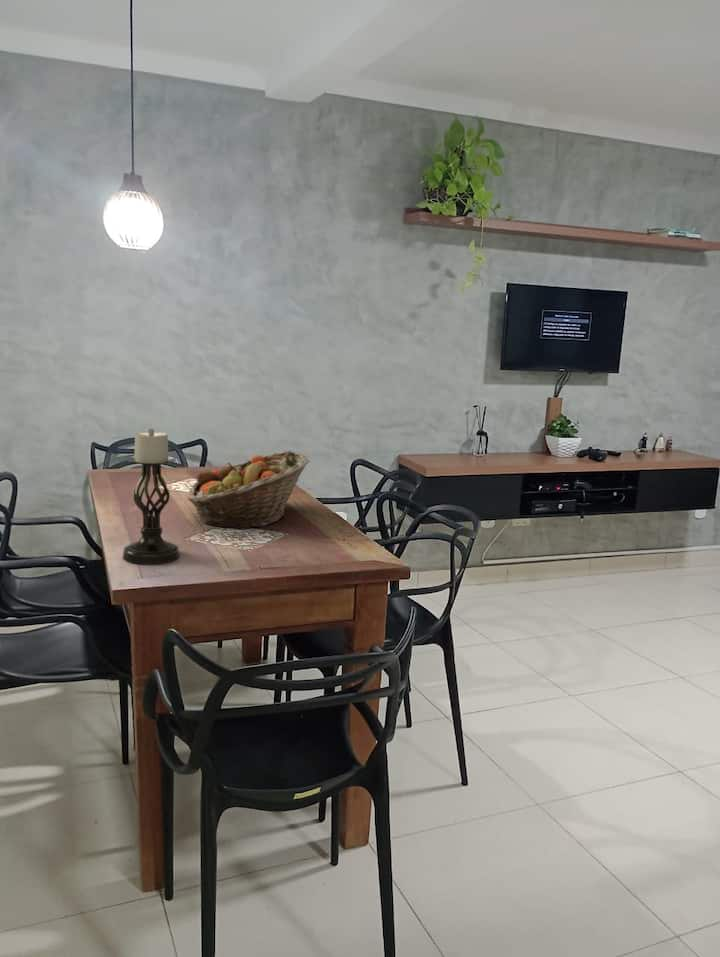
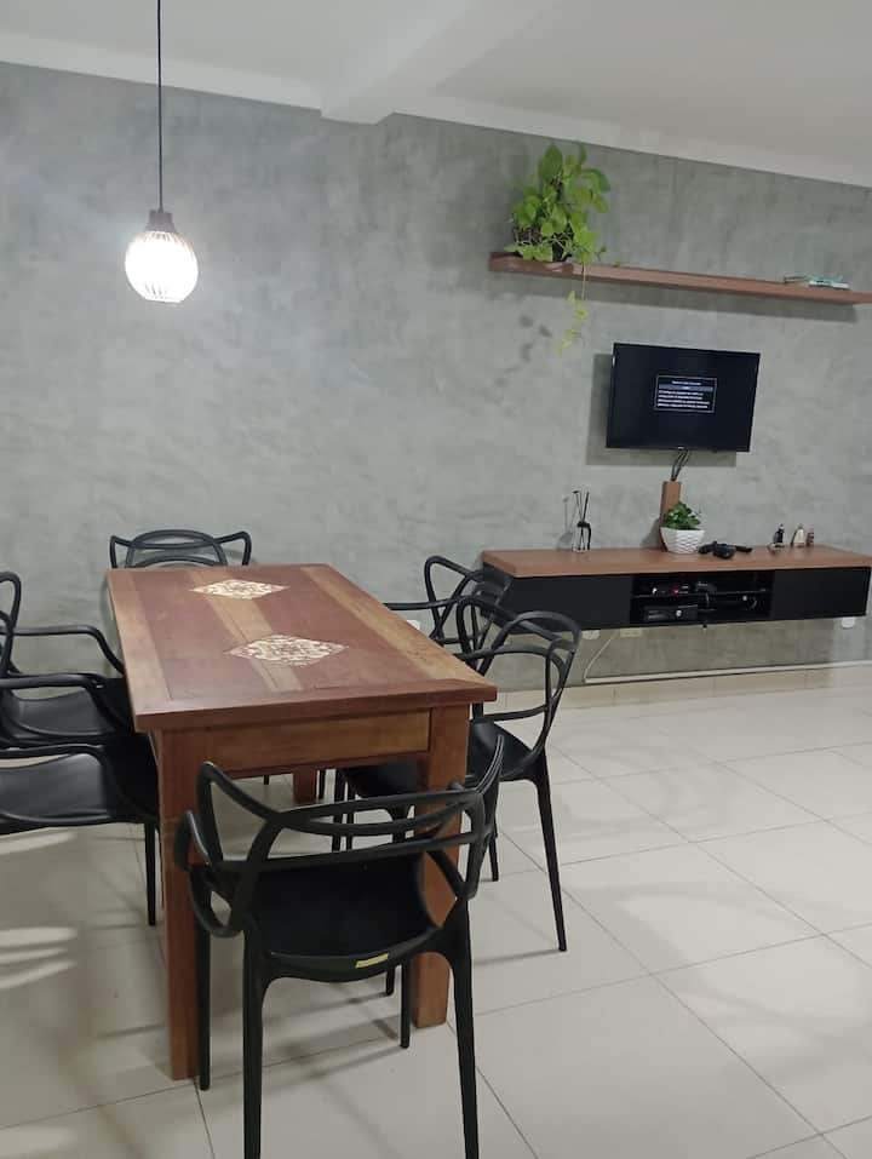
- candle holder [122,428,180,566]
- fruit basket [187,450,310,530]
